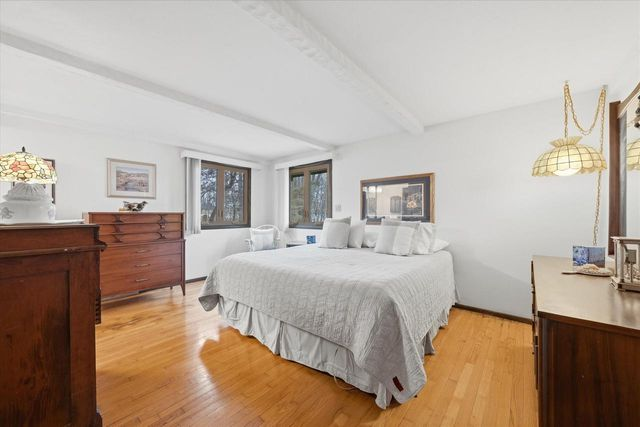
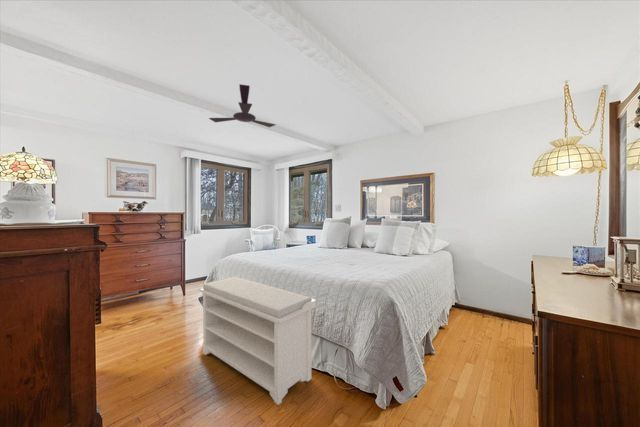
+ ceiling fan [208,83,277,128]
+ bench [199,276,317,406]
